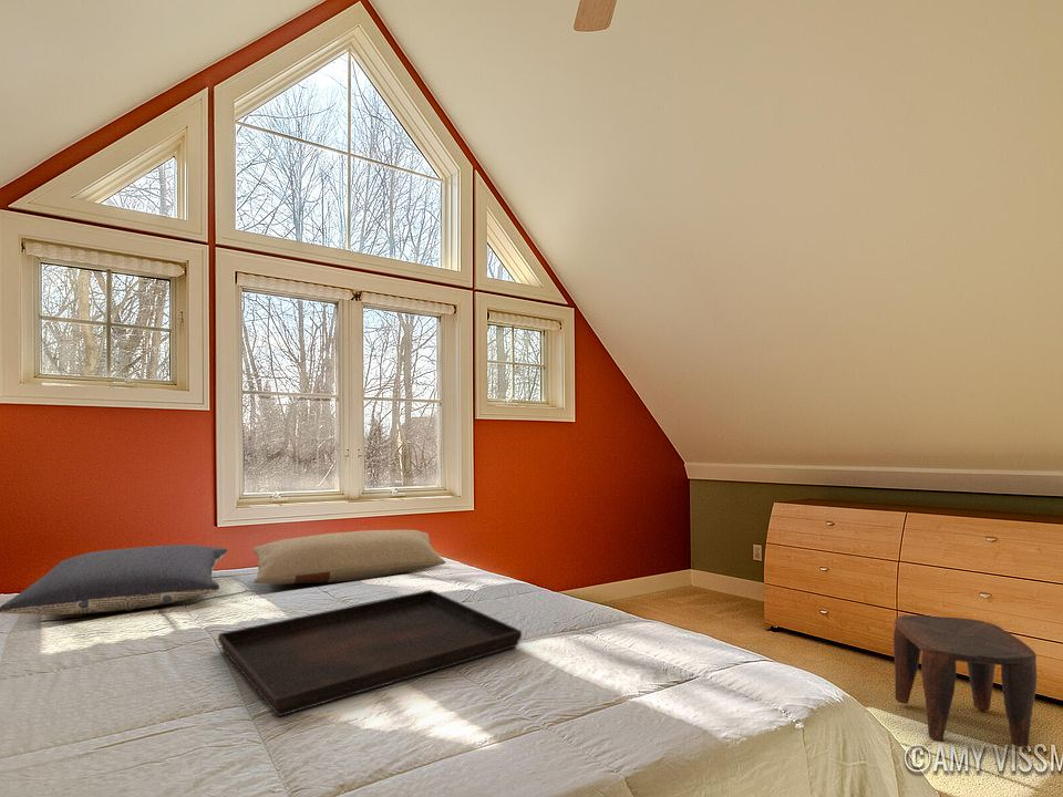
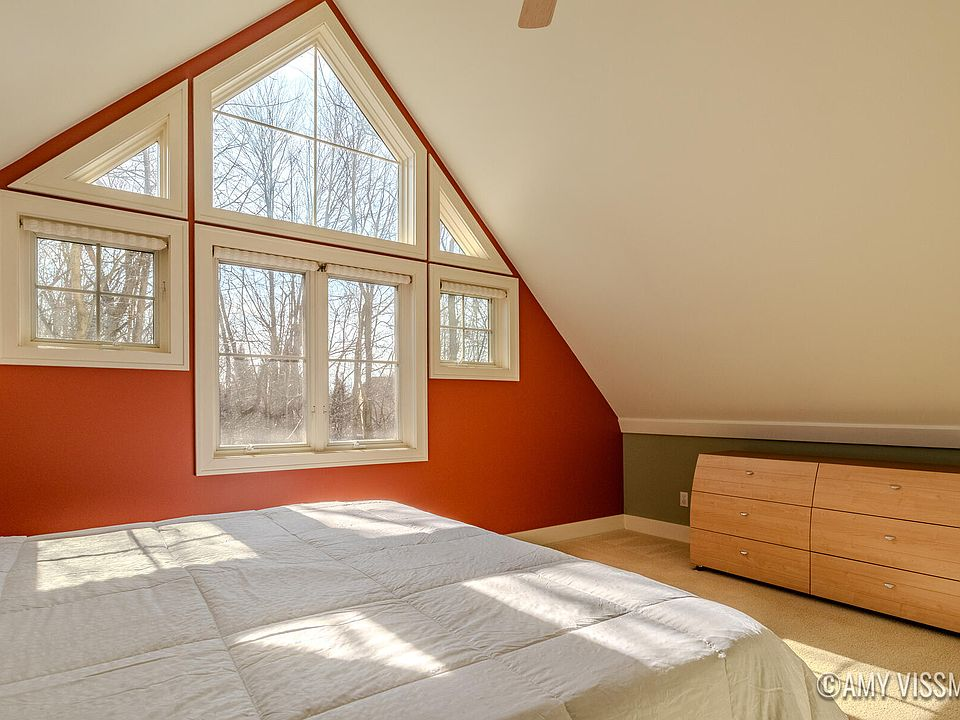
- serving tray [217,589,523,717]
- pillow [252,529,446,586]
- stool [892,614,1038,748]
- pillow [0,544,228,615]
